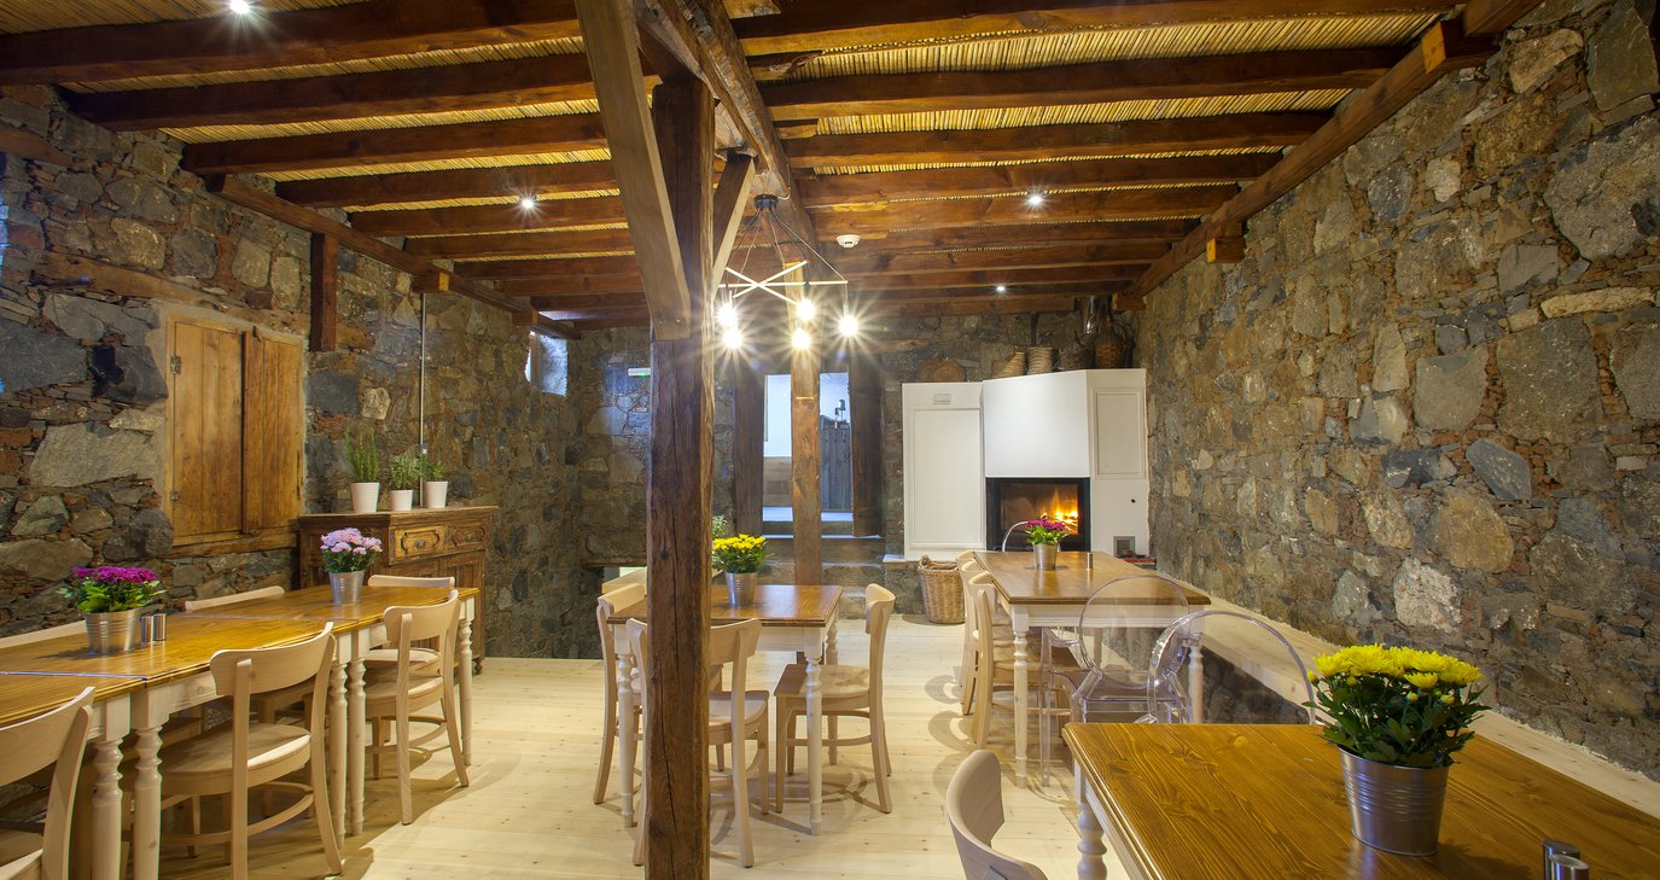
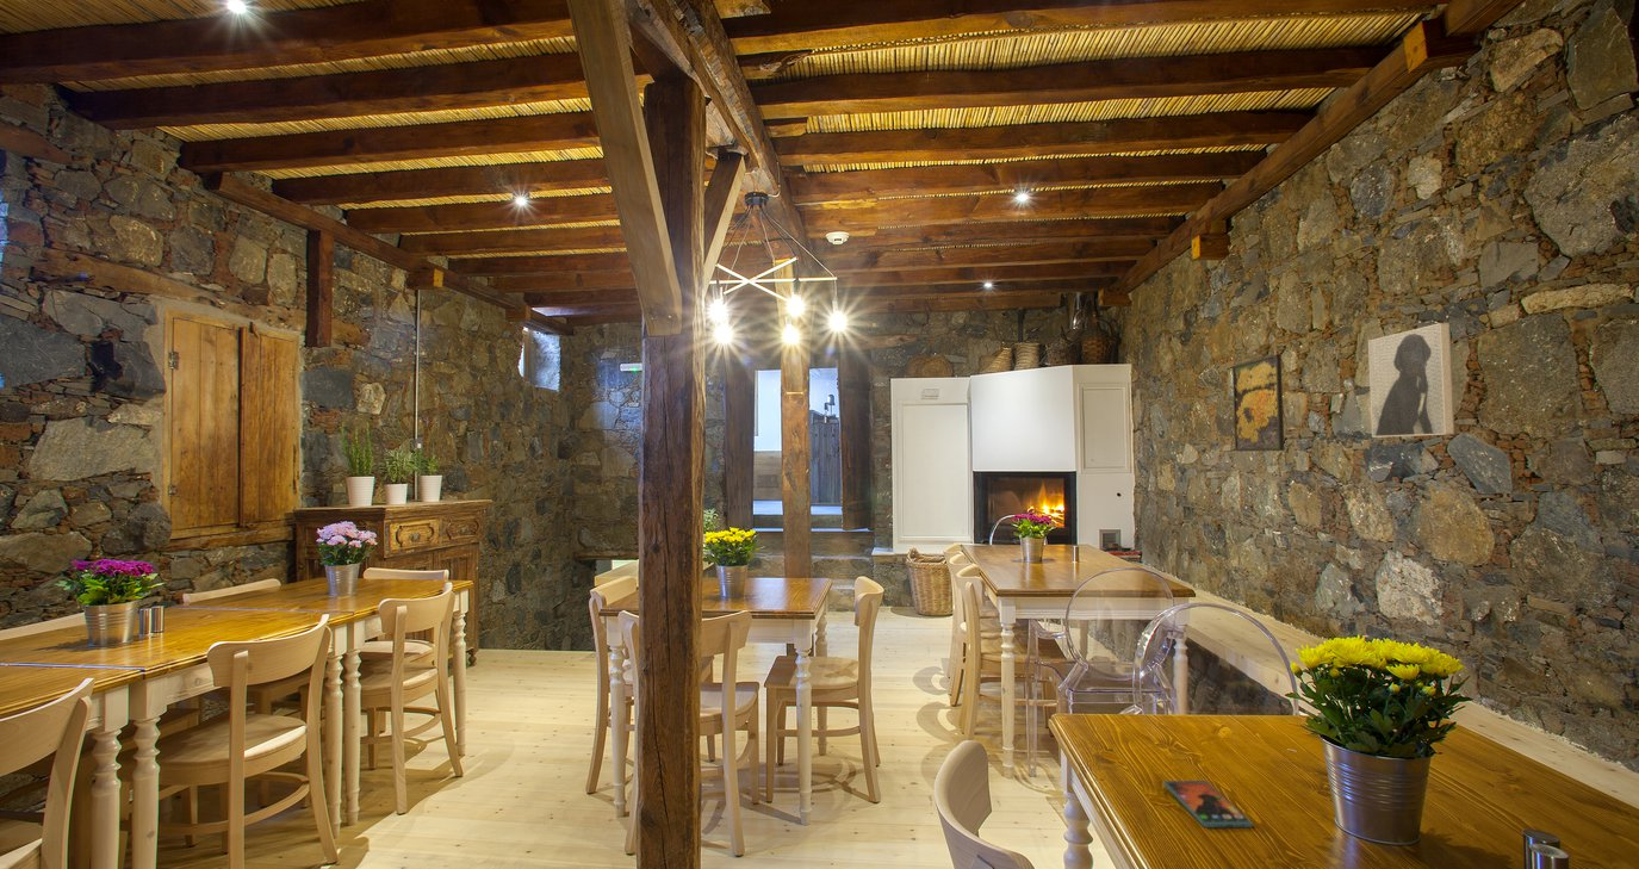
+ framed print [1231,353,1285,452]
+ smartphone [1162,780,1254,828]
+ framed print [1367,322,1455,439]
